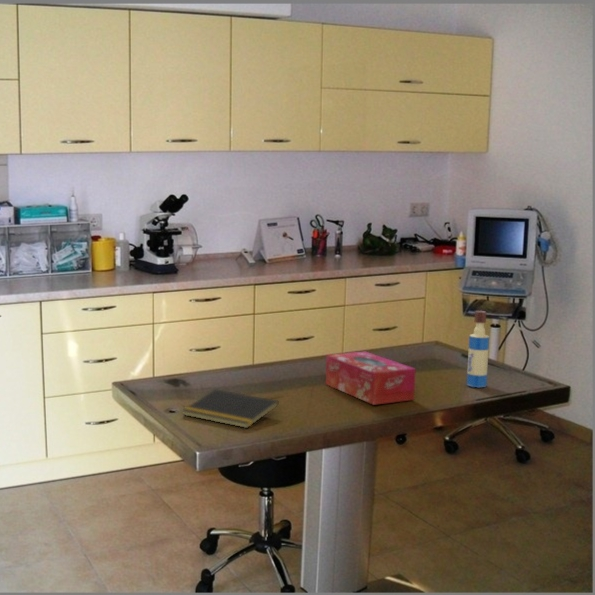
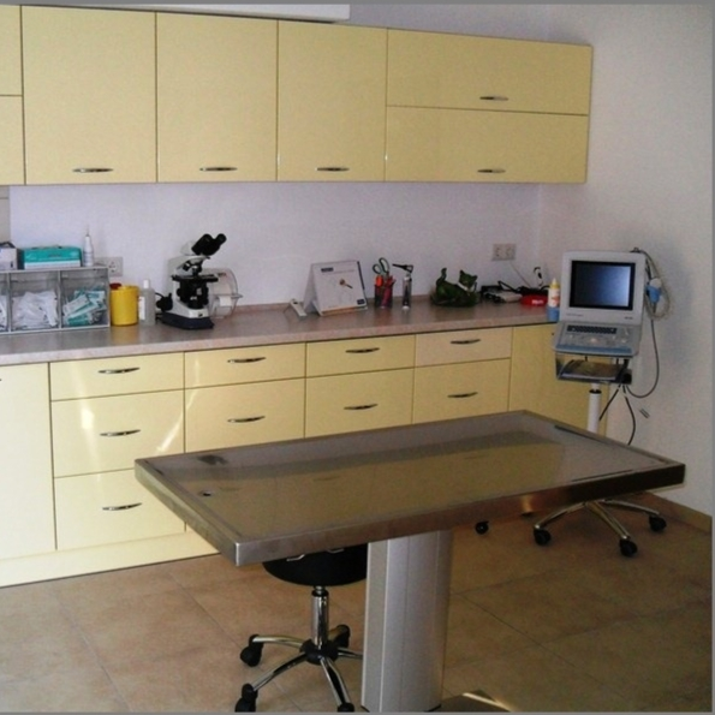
- notepad [181,388,280,429]
- tequila bottle [466,310,490,389]
- tissue box [325,351,417,406]
